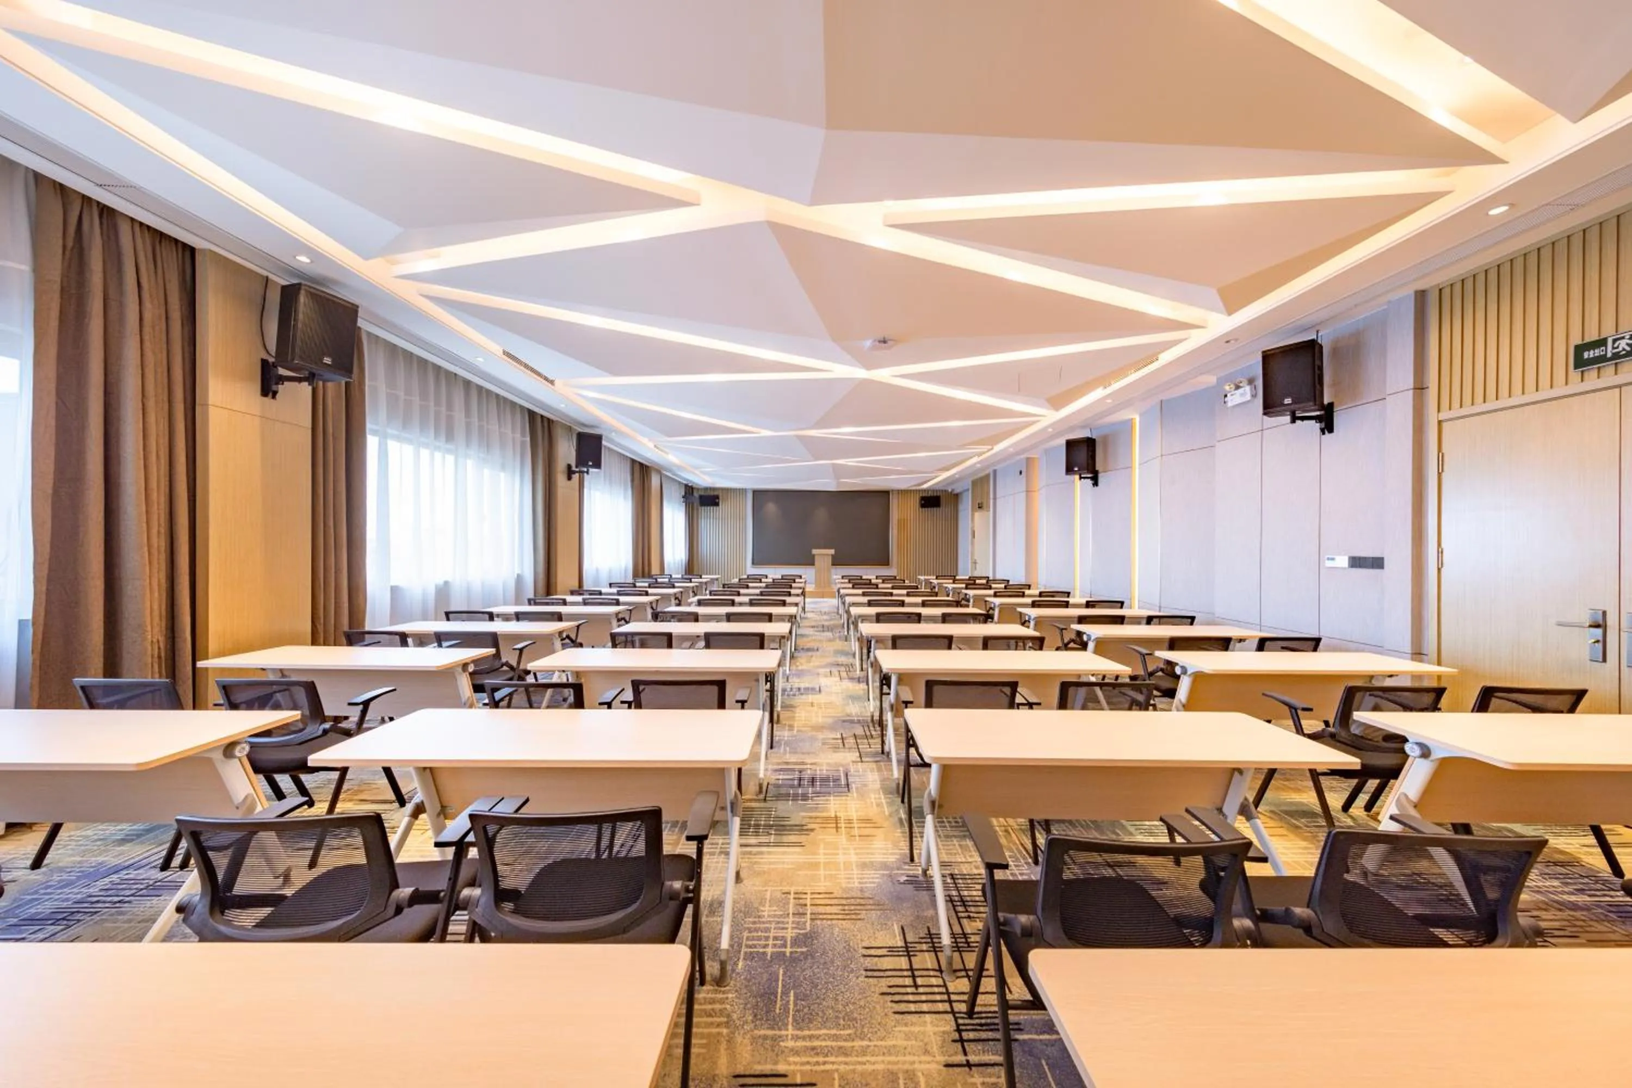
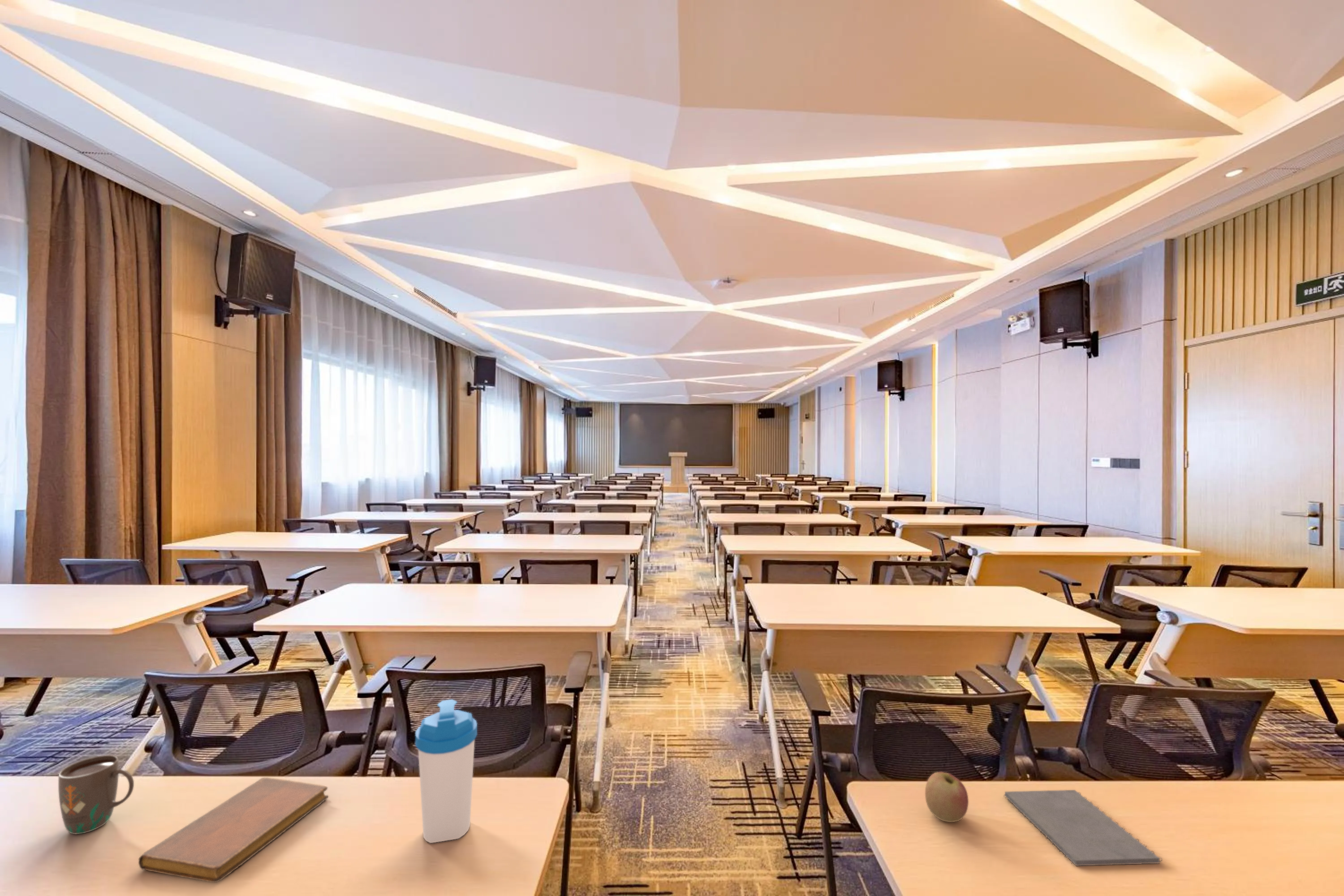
+ mug [58,754,134,835]
+ water bottle [415,699,478,844]
+ notebook [138,777,329,883]
+ apple [925,771,969,823]
+ notepad [1004,789,1163,866]
